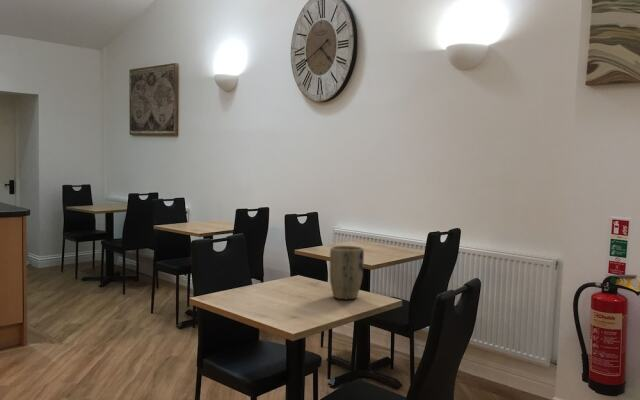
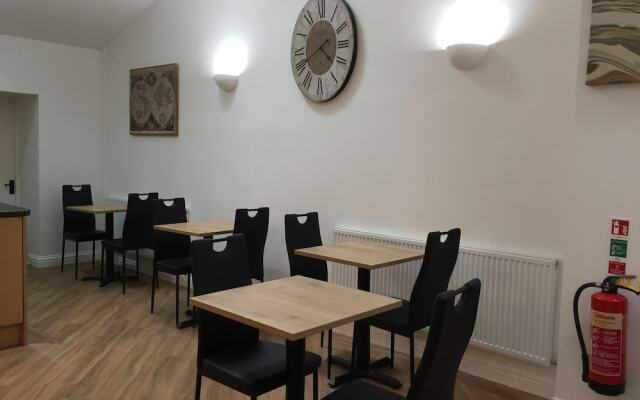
- plant pot [328,245,365,300]
